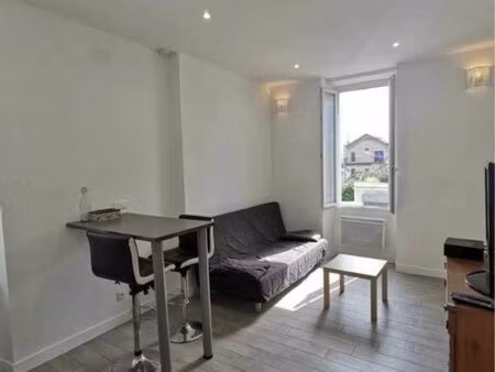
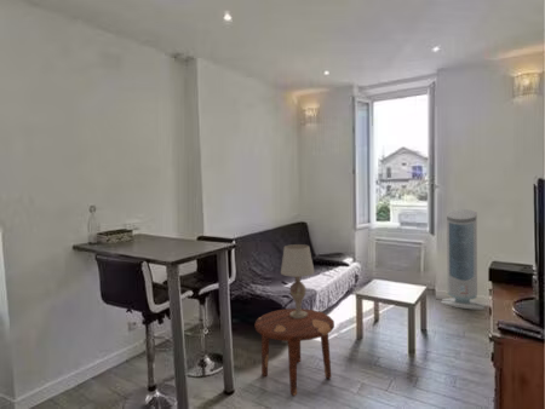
+ table lamp [280,243,316,318]
+ side table [253,307,335,397]
+ air purifier [440,208,486,311]
